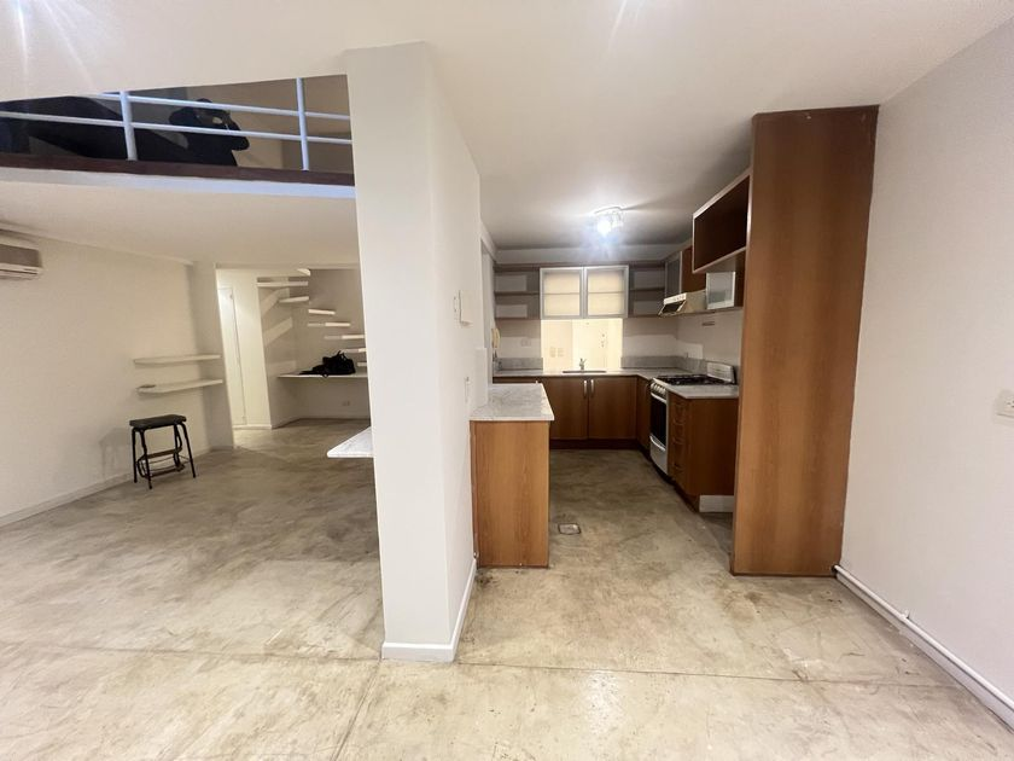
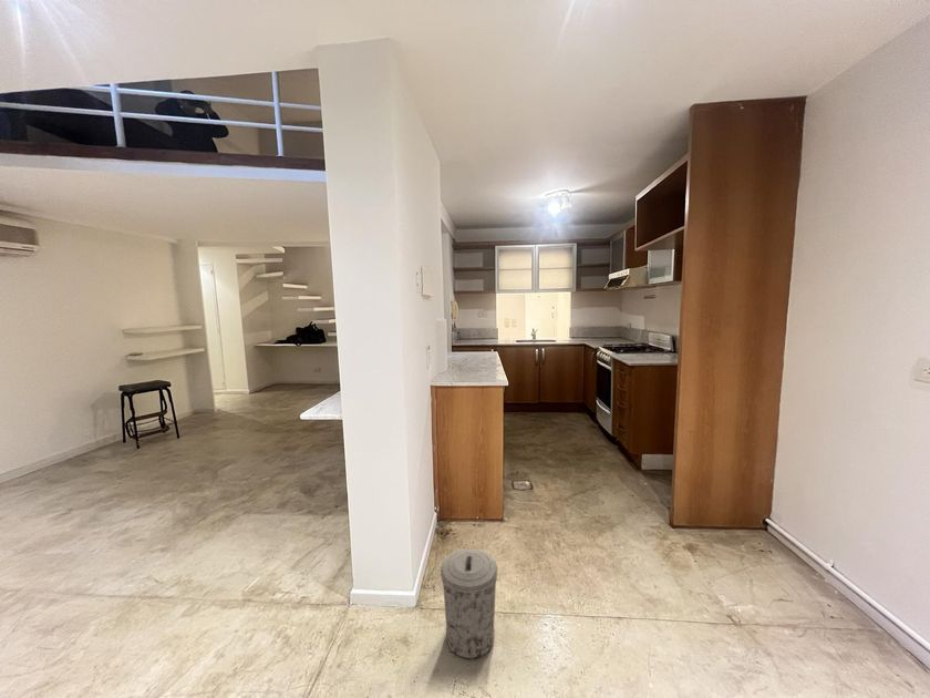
+ trash can [440,547,498,660]
